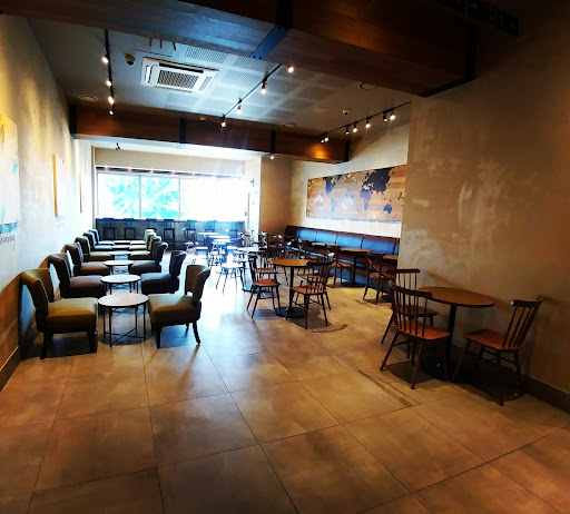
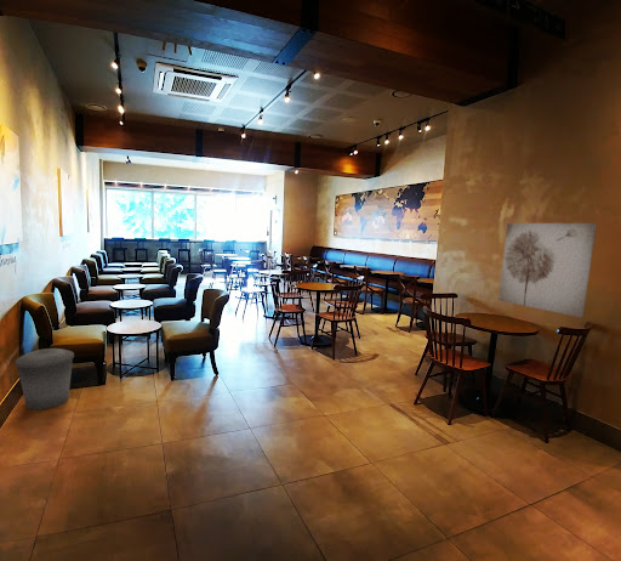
+ trash can [13,347,75,410]
+ wall art [497,222,598,318]
